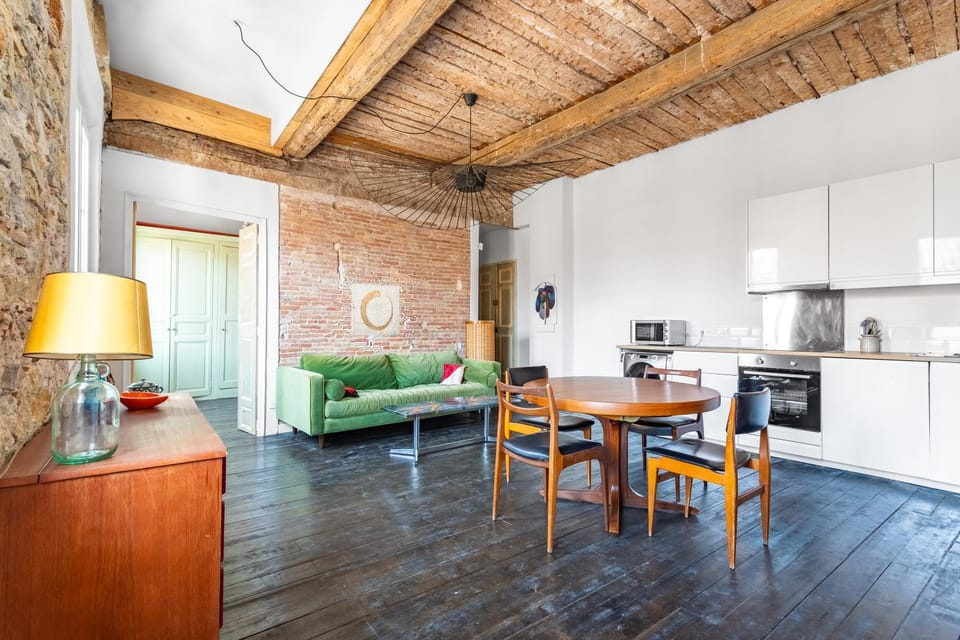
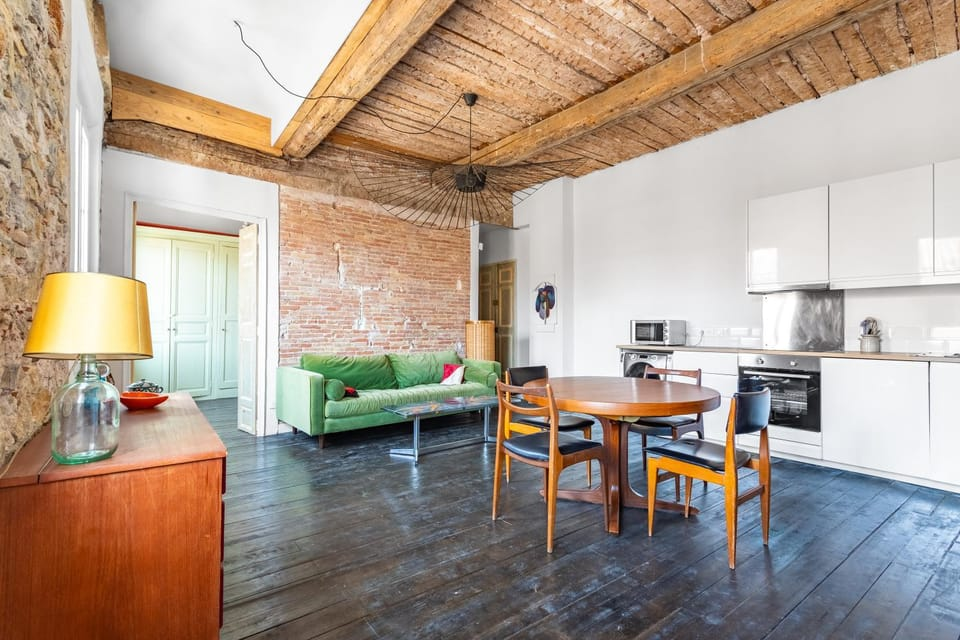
- wall art [351,283,401,337]
